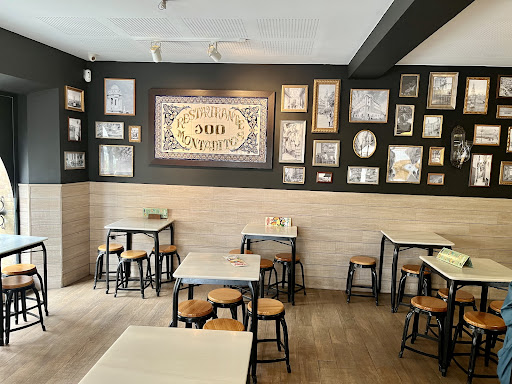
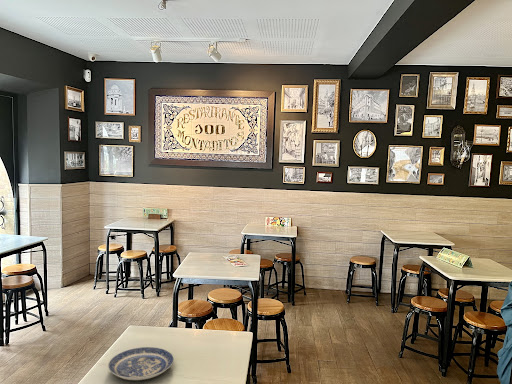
+ plate [107,346,174,381]
